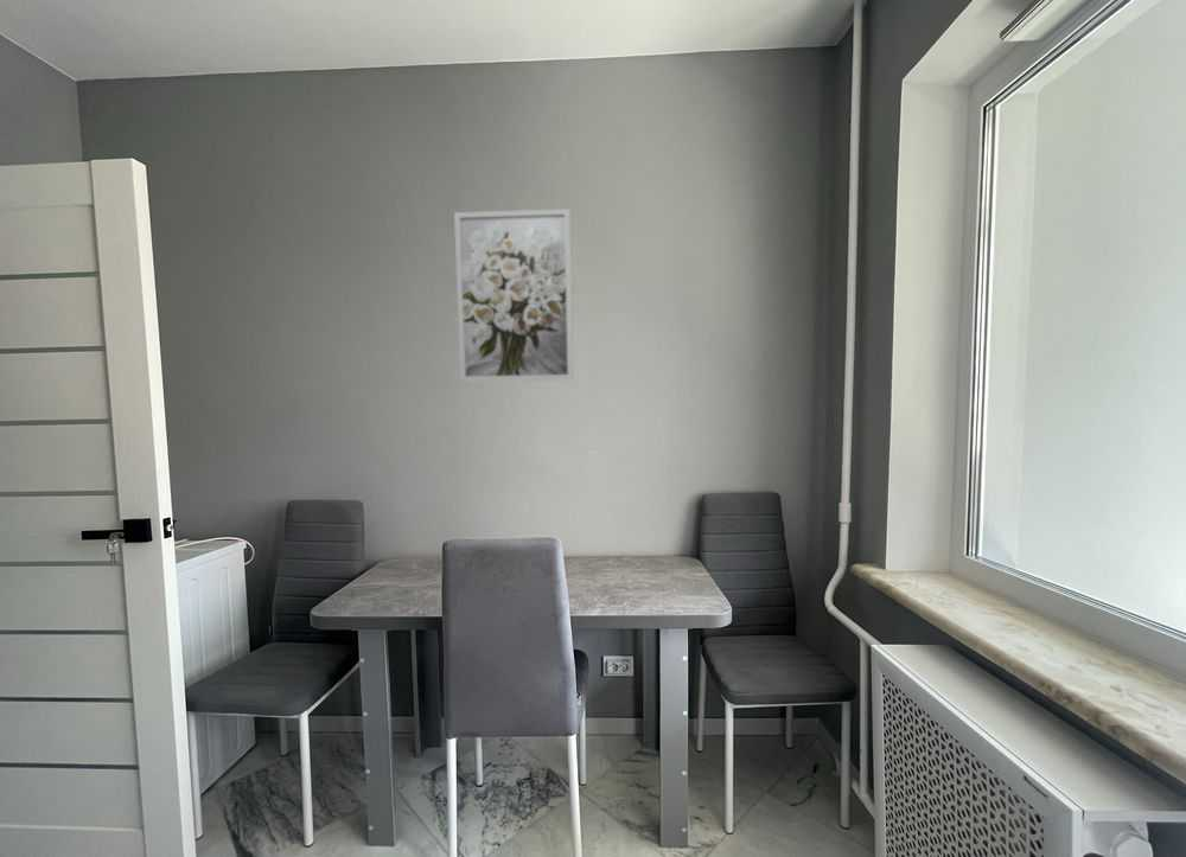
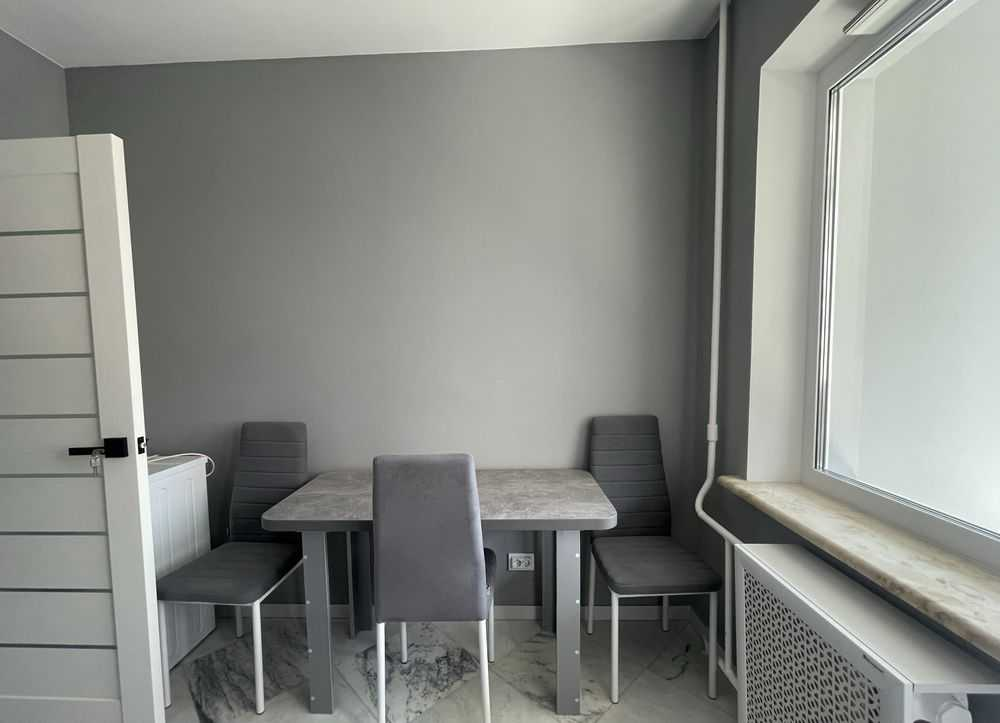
- wall art [453,207,575,383]
